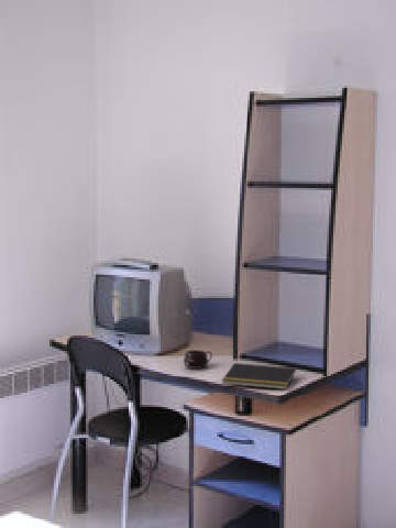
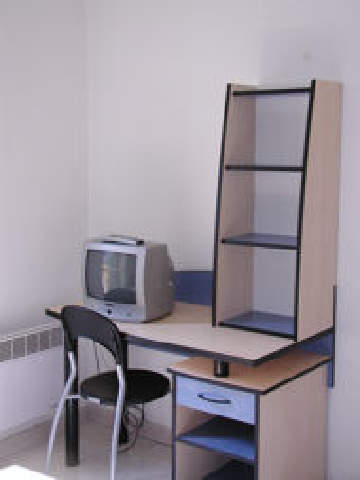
- notepad [221,362,297,391]
- mug [183,349,213,370]
